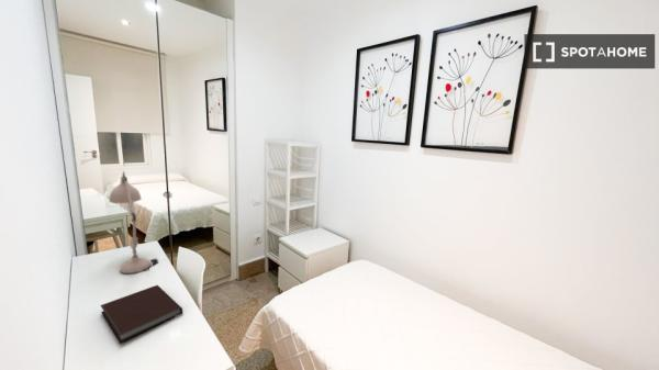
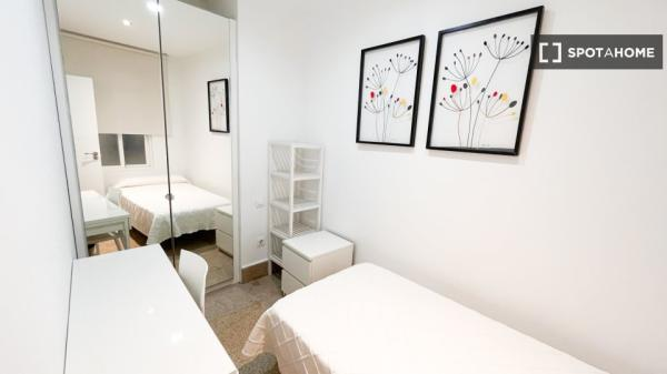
- notebook [100,284,183,345]
- desk lamp [108,170,159,274]
